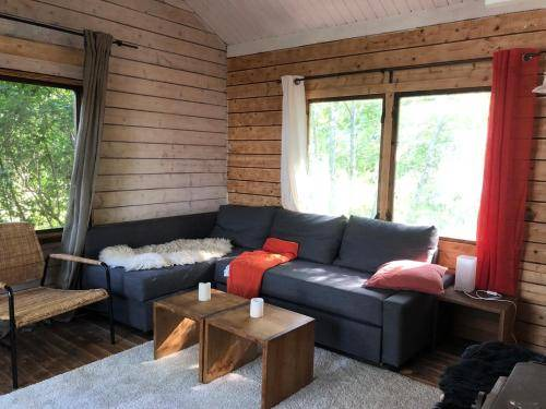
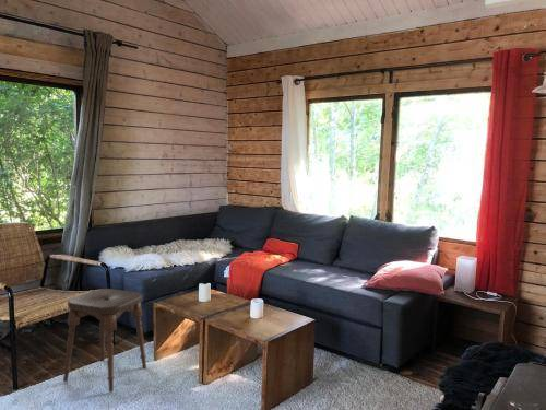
+ stool [62,288,147,394]
